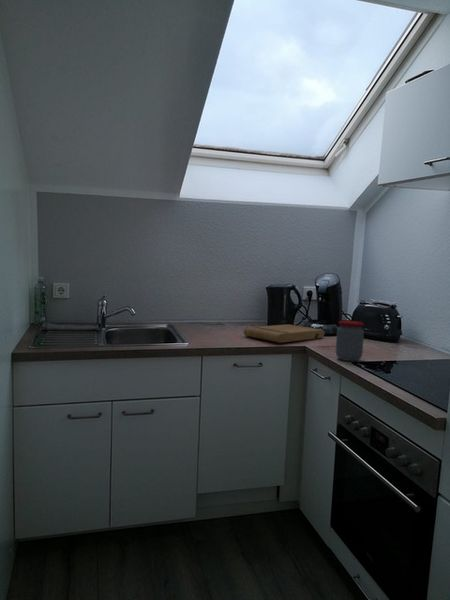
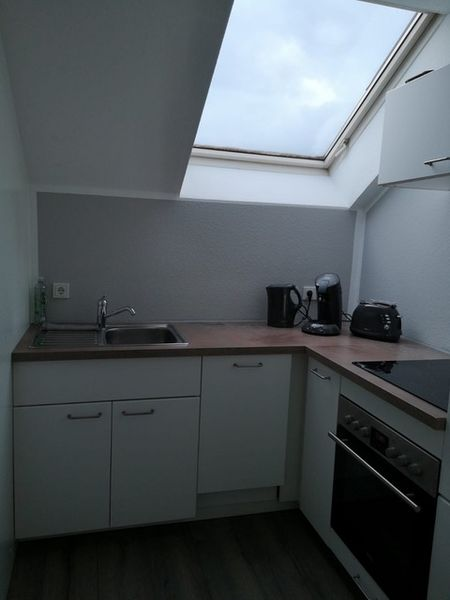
- cutting board [243,323,325,344]
- jar [335,320,365,362]
